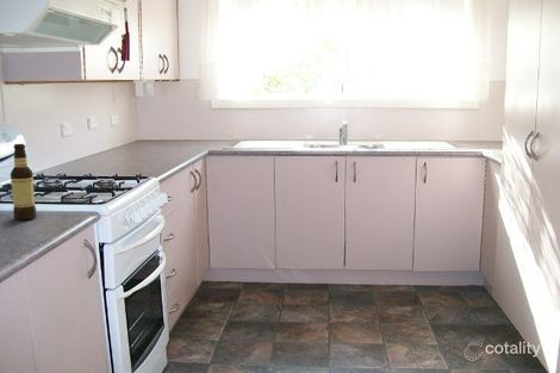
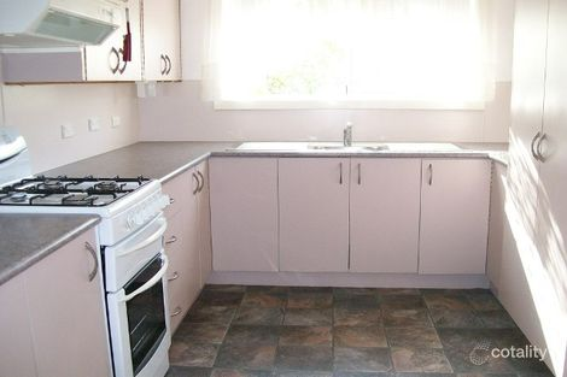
- bottle [10,143,38,220]
